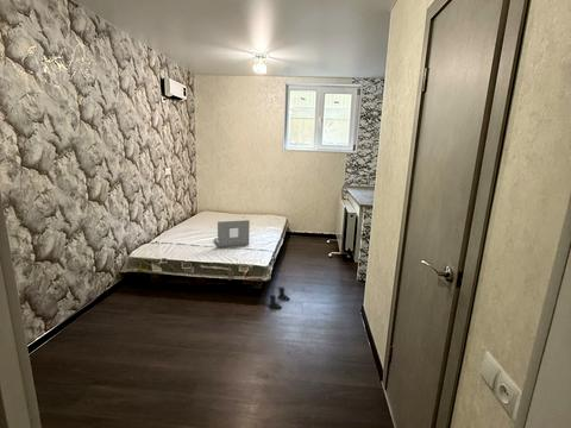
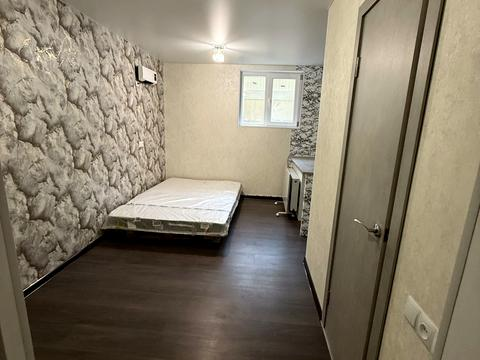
- laptop [213,219,251,248]
- boots [266,285,291,310]
